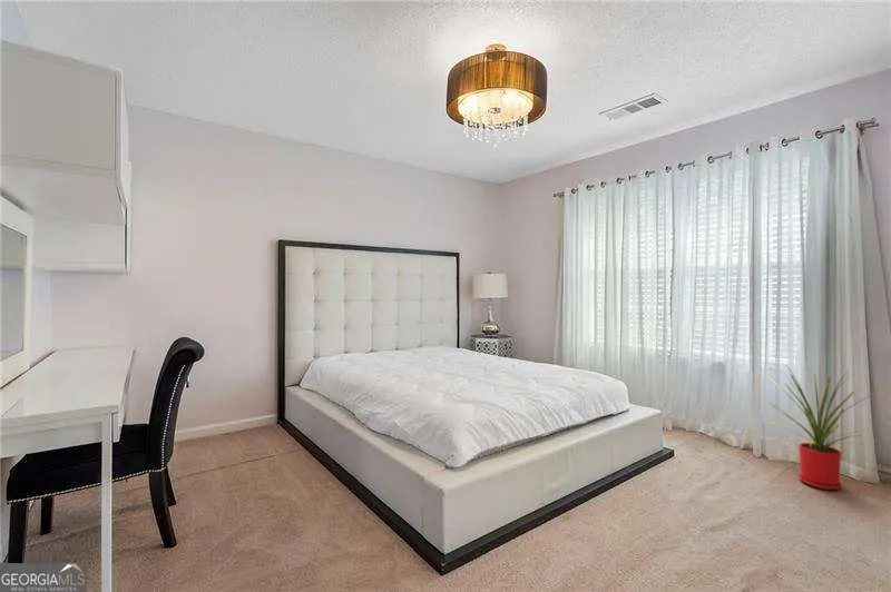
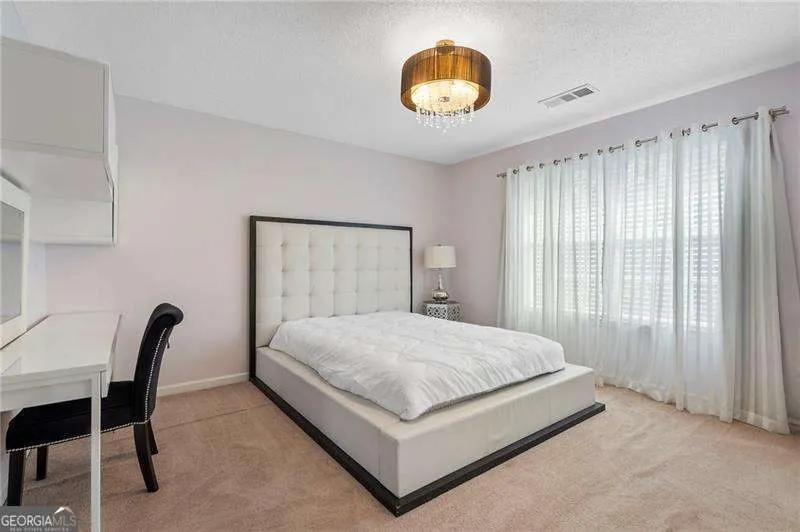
- house plant [766,365,882,491]
